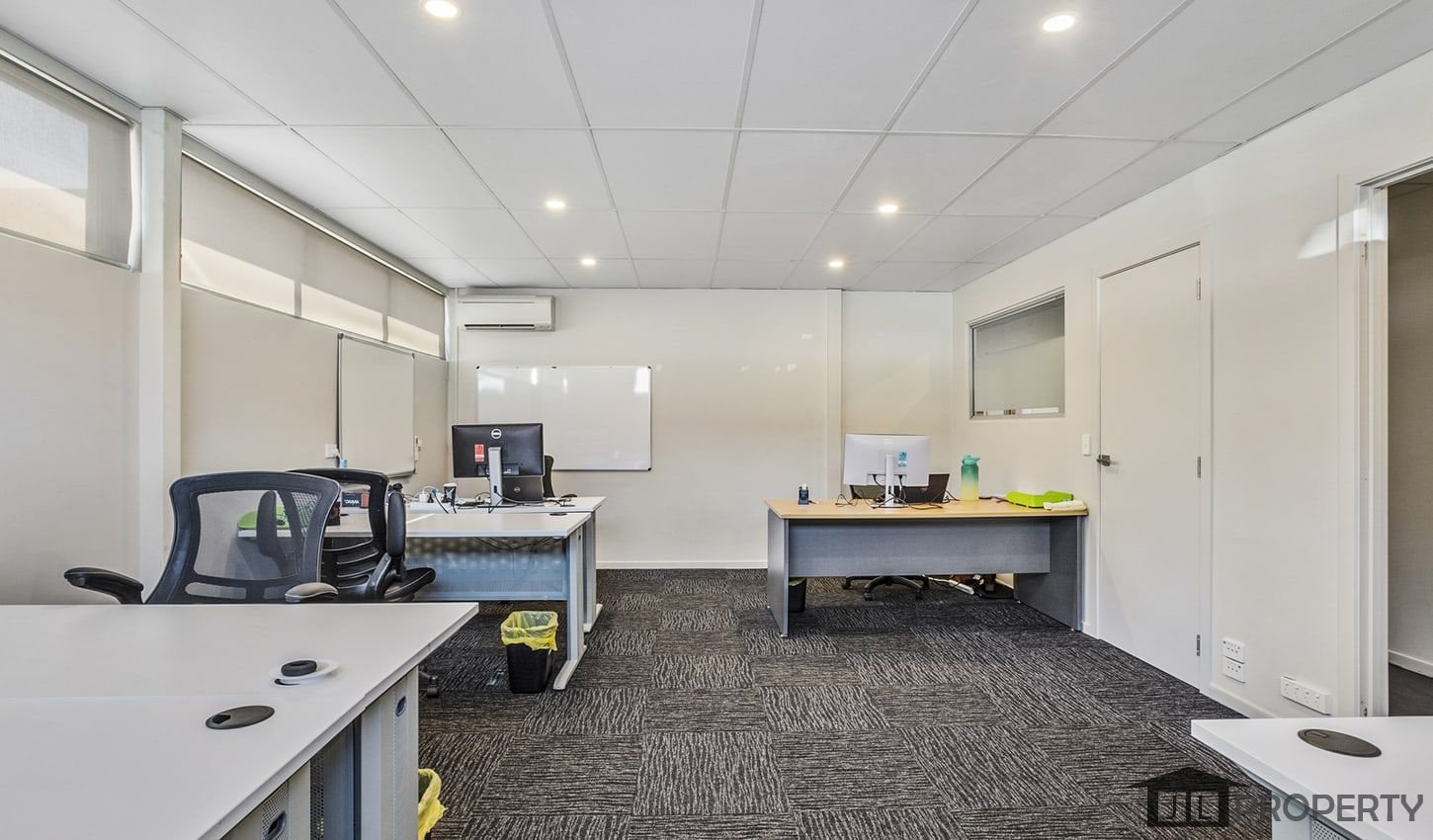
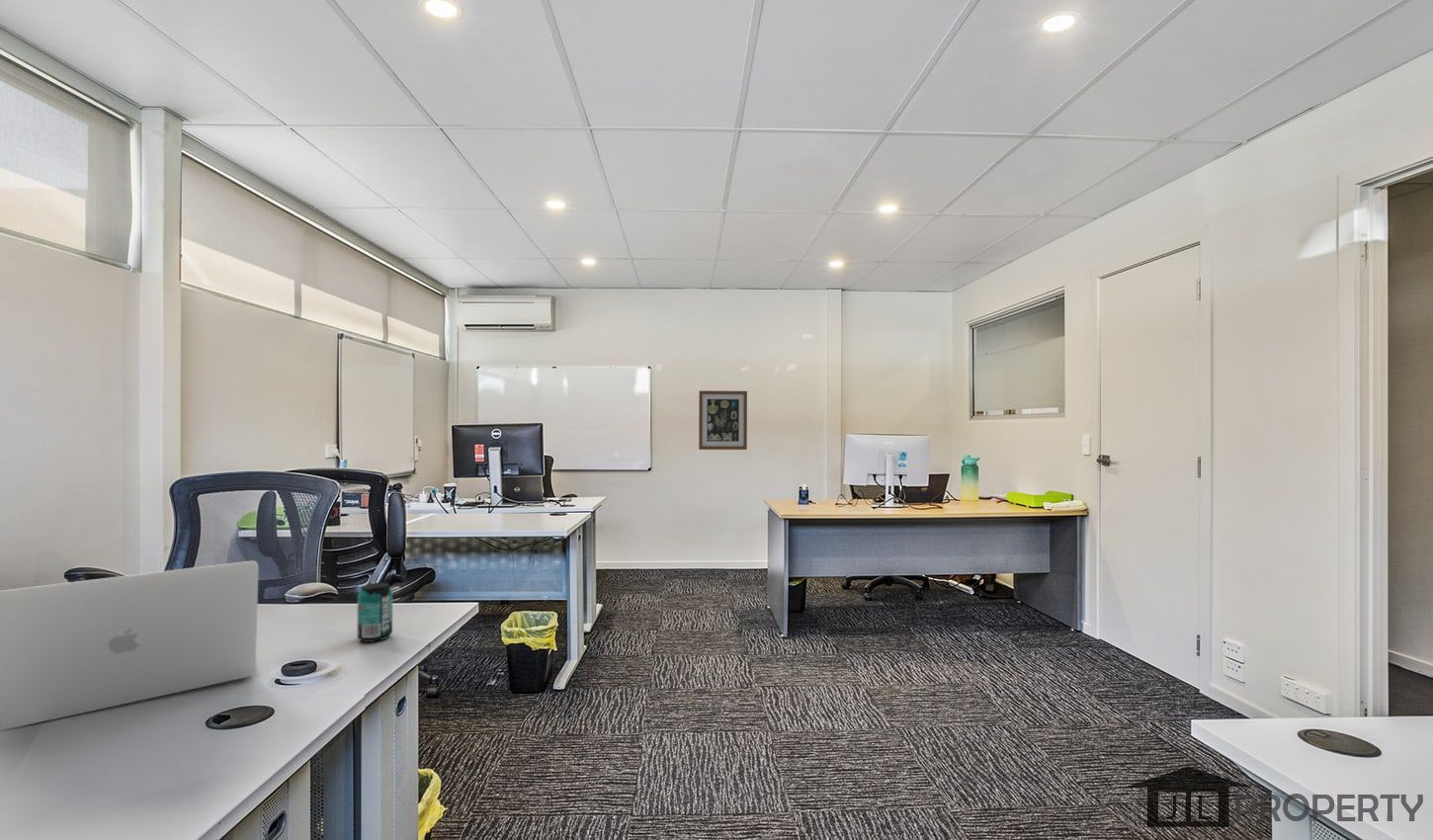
+ laptop [0,560,260,731]
+ beverage can [356,581,393,643]
+ wall art [698,389,748,451]
